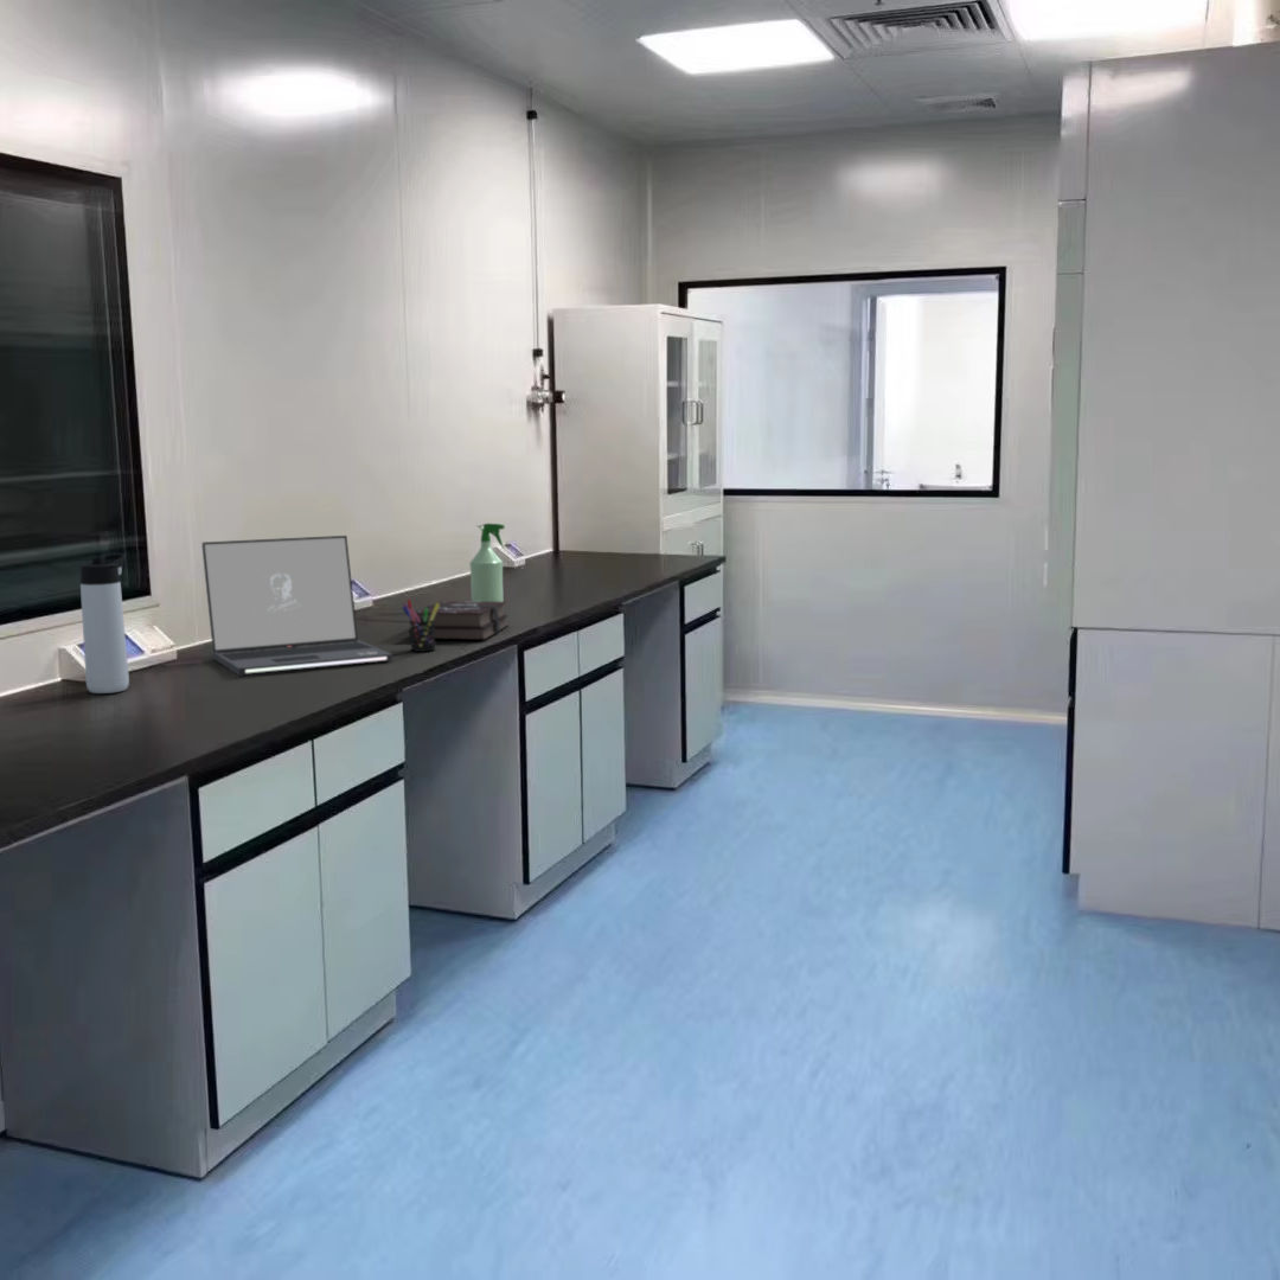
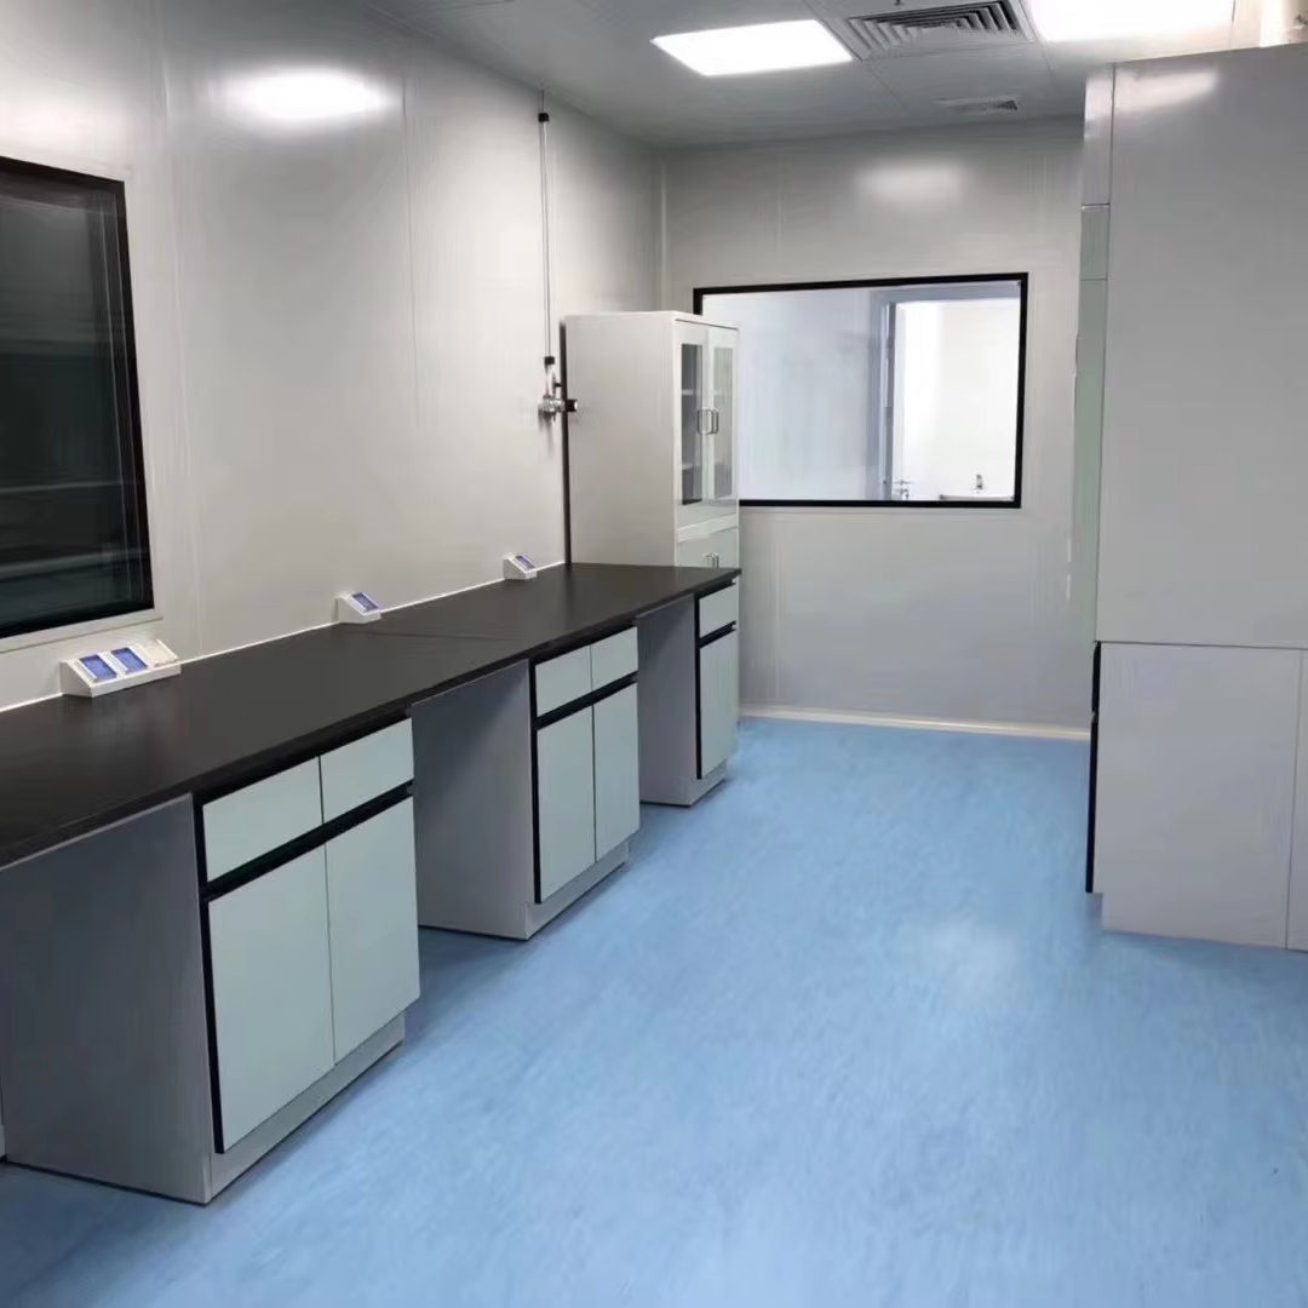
- pen holder [401,599,439,653]
- thermos bottle [79,552,130,695]
- laptop [200,535,393,677]
- spray bottle [468,523,506,609]
- hardback book [408,600,510,641]
